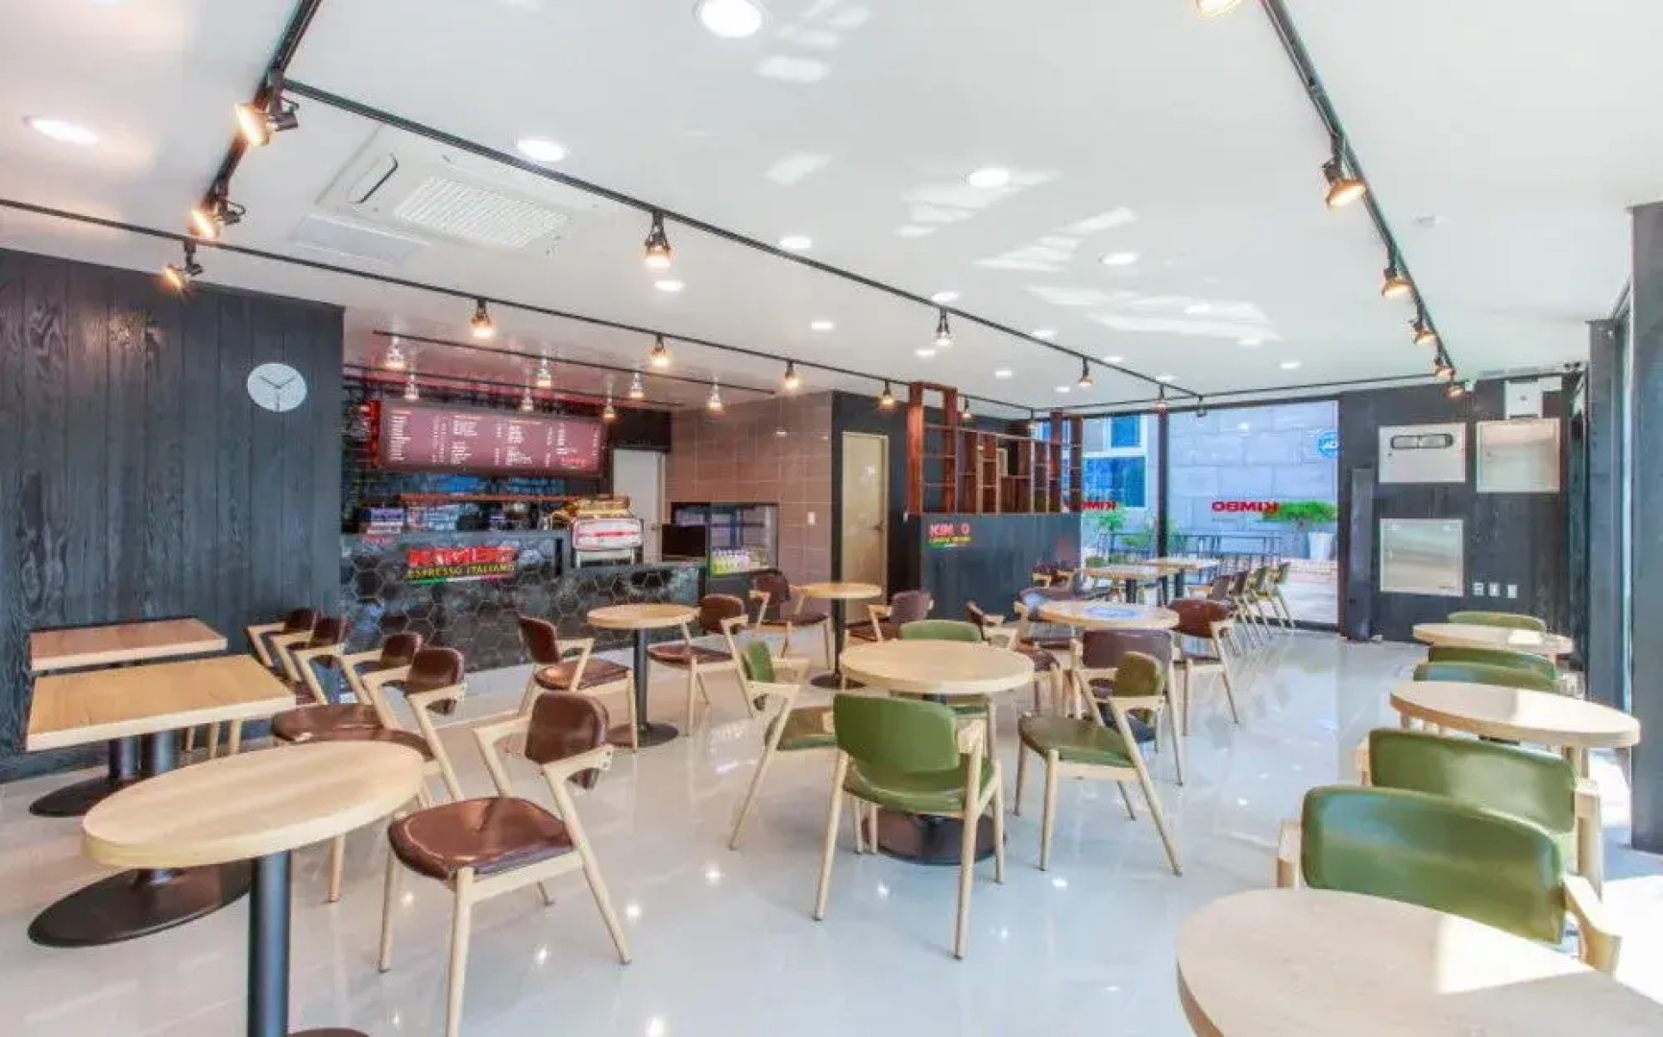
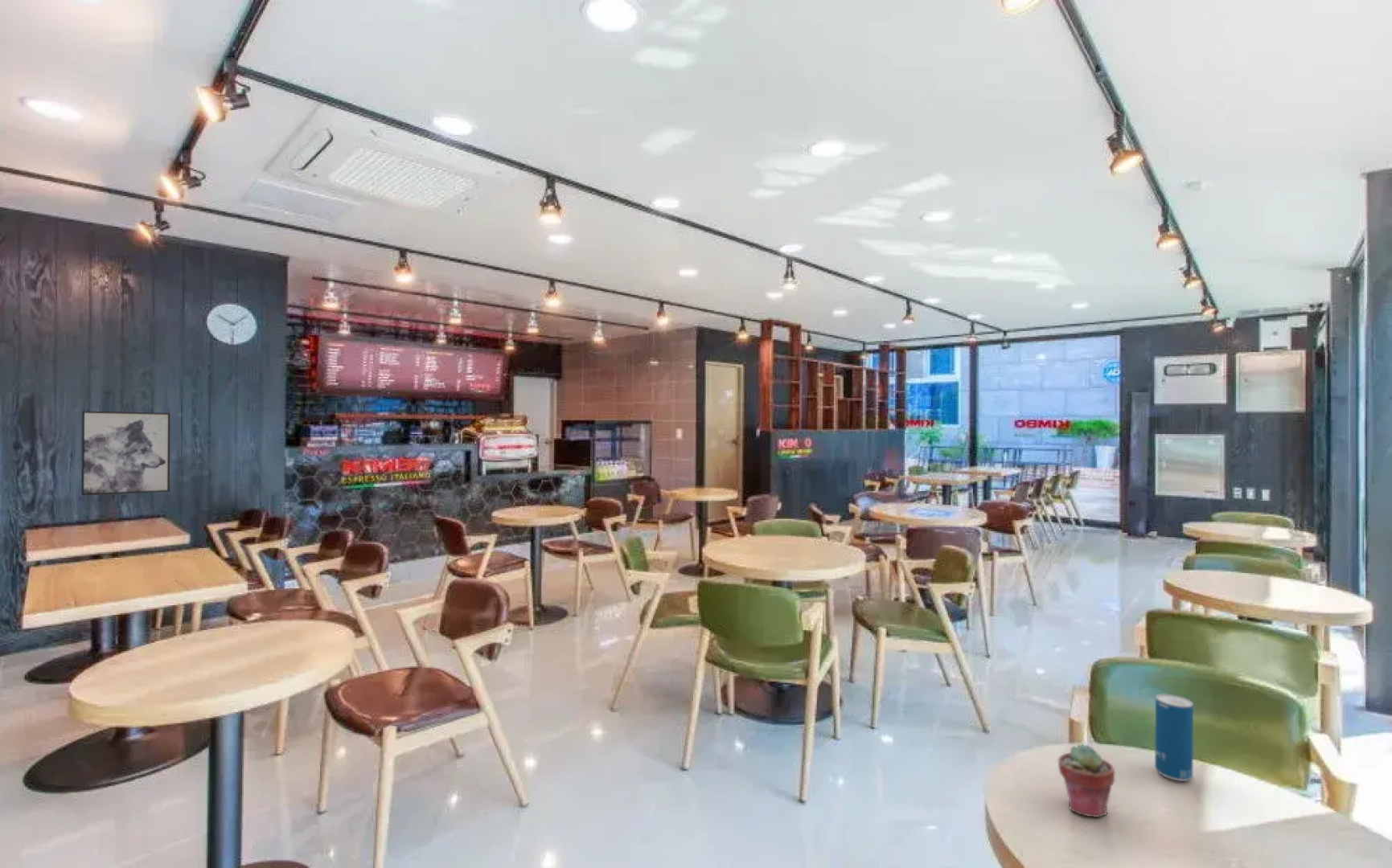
+ beverage can [1154,694,1194,782]
+ wall art [80,411,171,496]
+ potted succulent [1057,743,1116,818]
